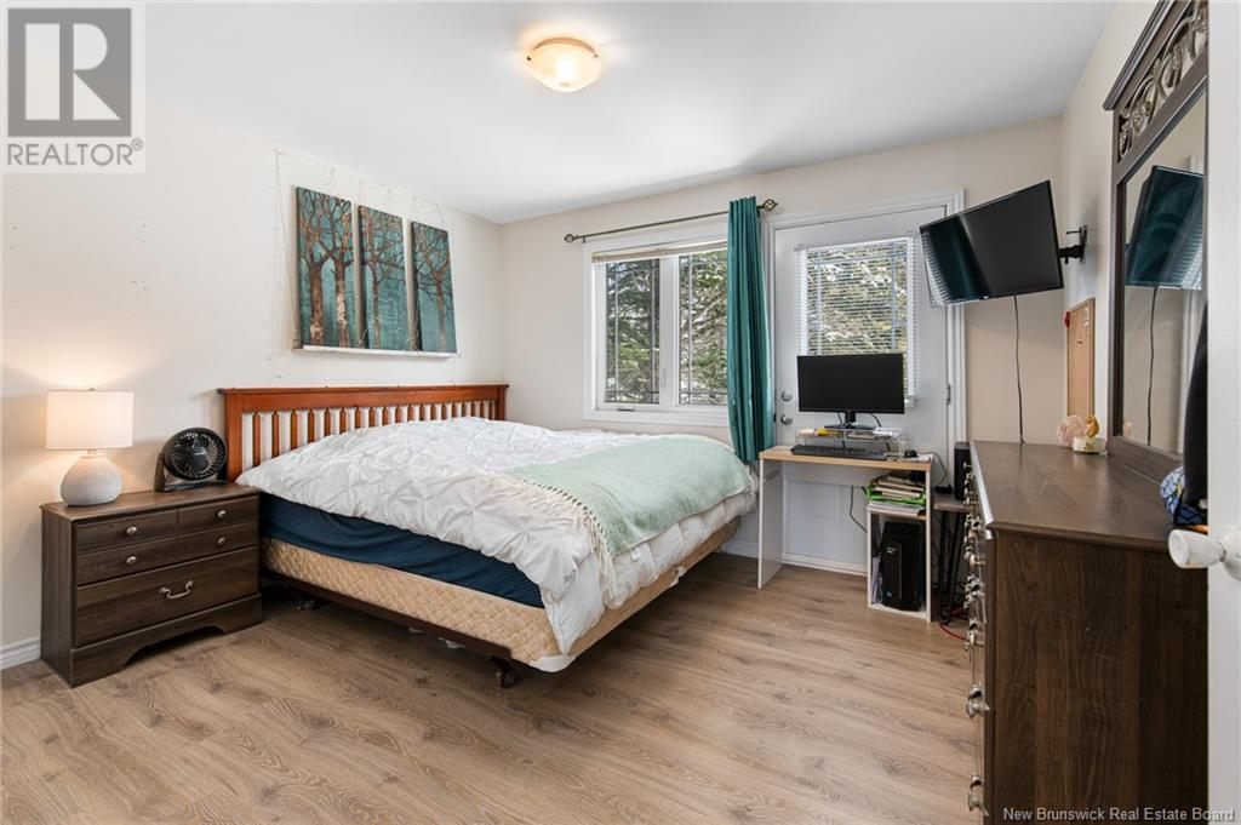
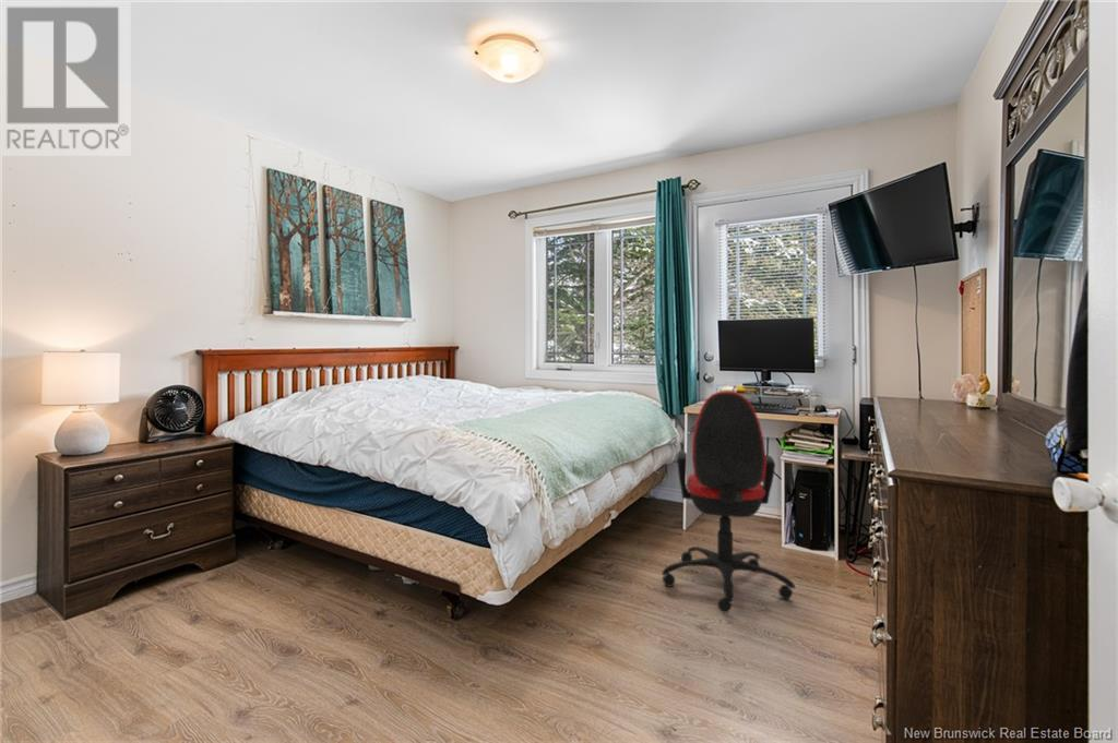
+ office chair [661,391,796,614]
